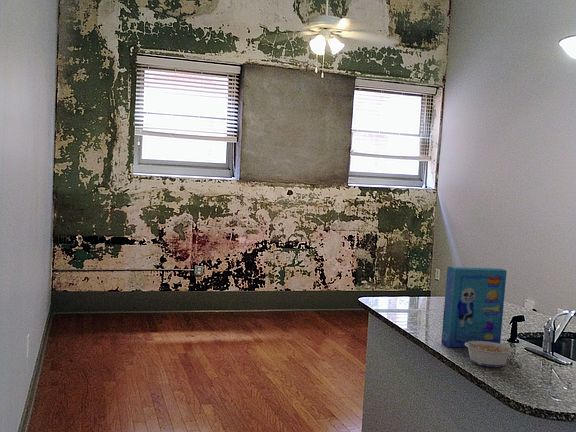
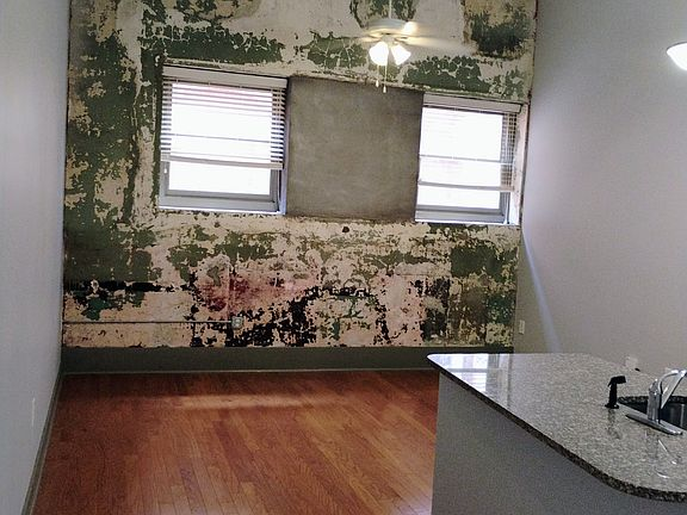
- cereal box [440,266,508,348]
- legume [458,336,515,368]
